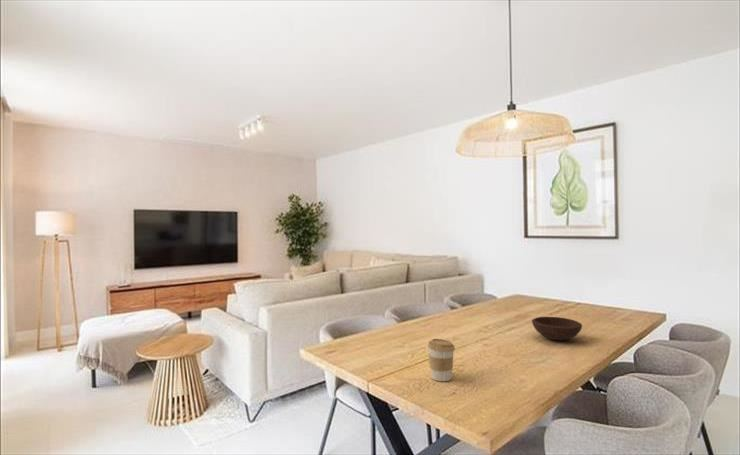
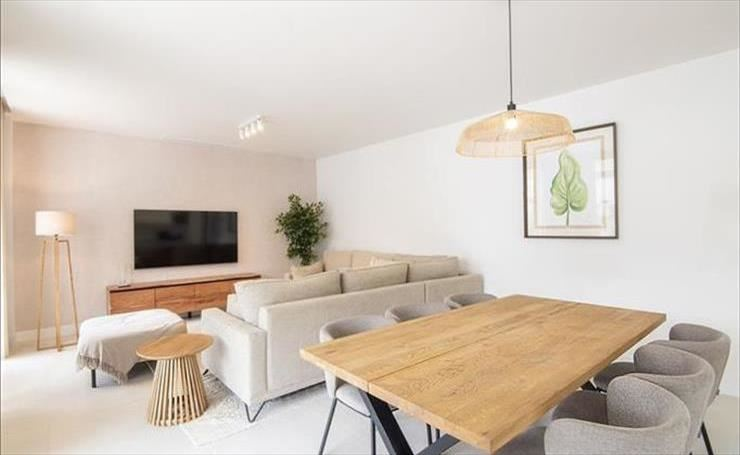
- coffee cup [427,338,456,382]
- bowl [531,316,583,341]
